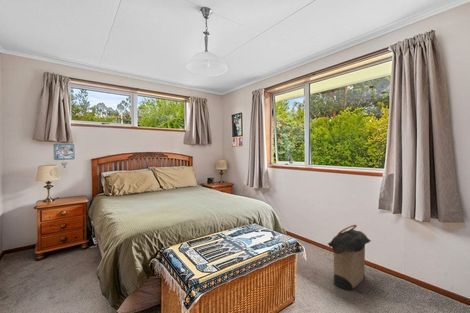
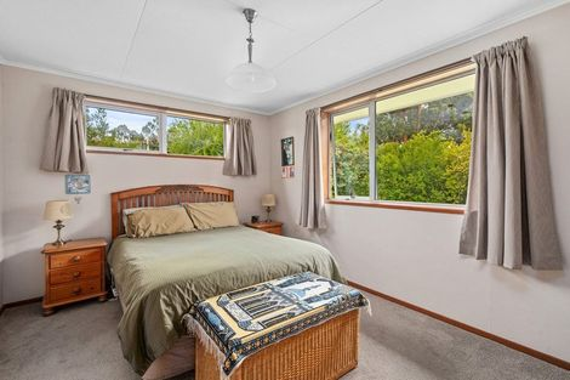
- laundry hamper [326,224,372,291]
